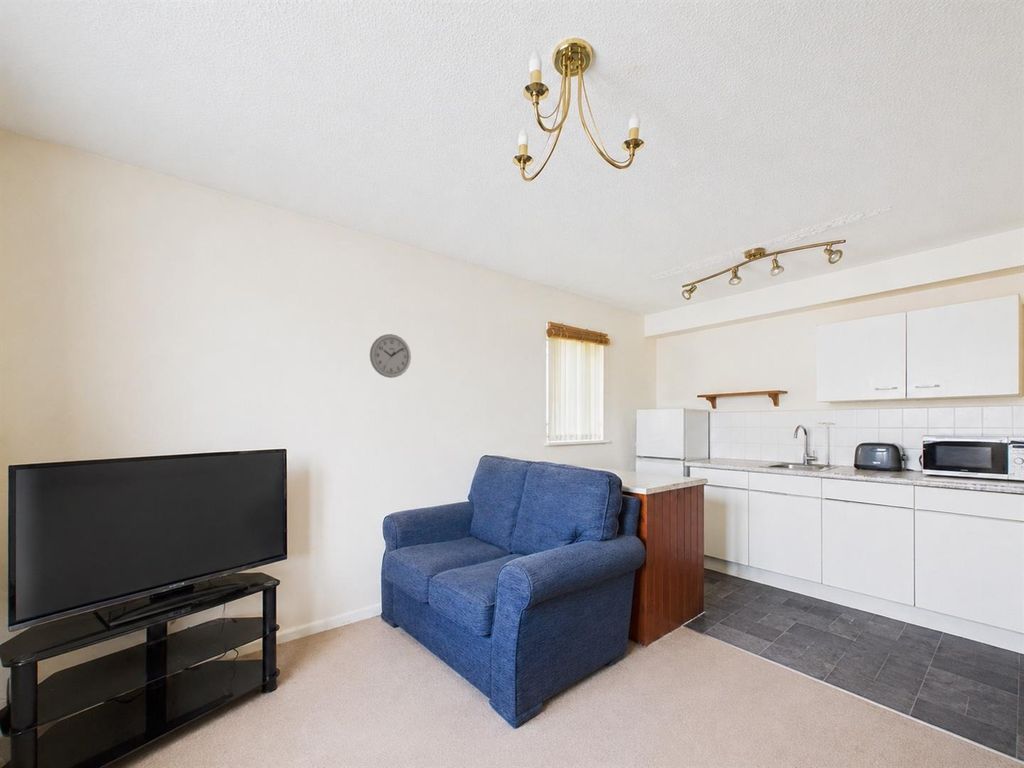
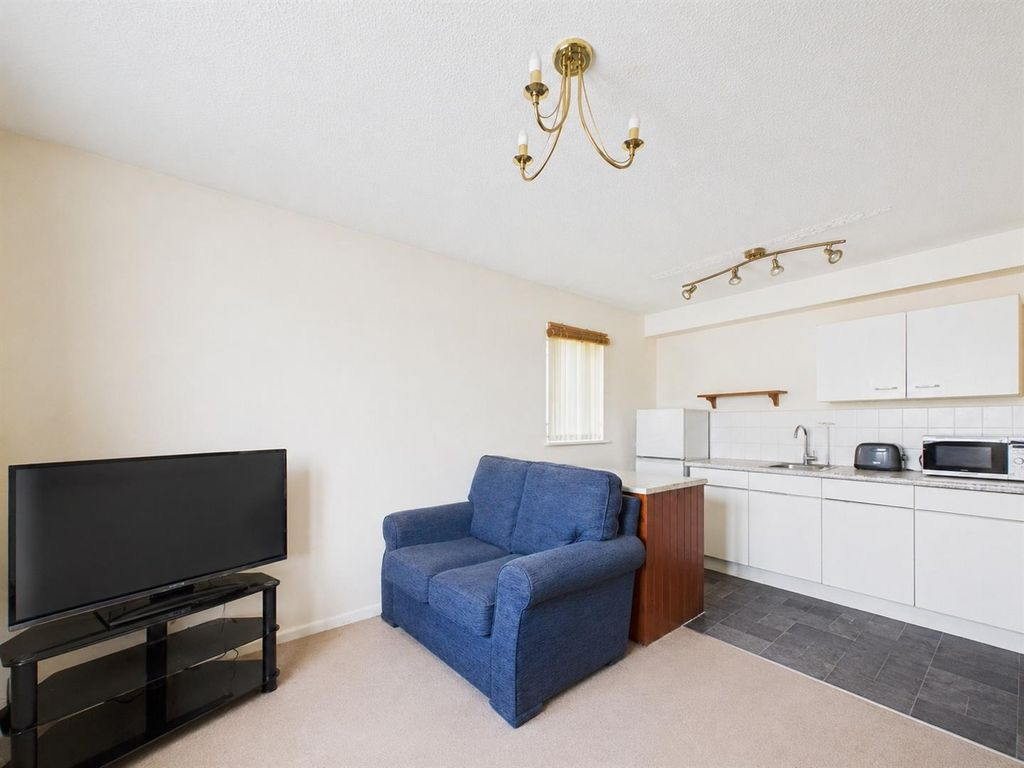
- wall clock [369,333,412,379]
